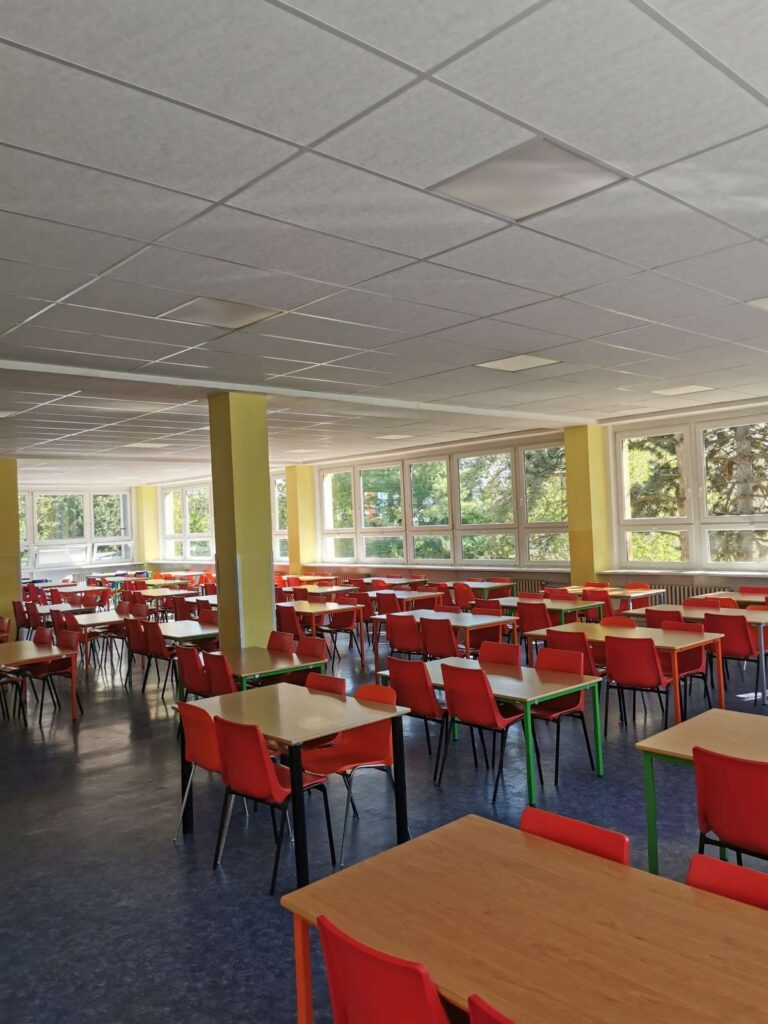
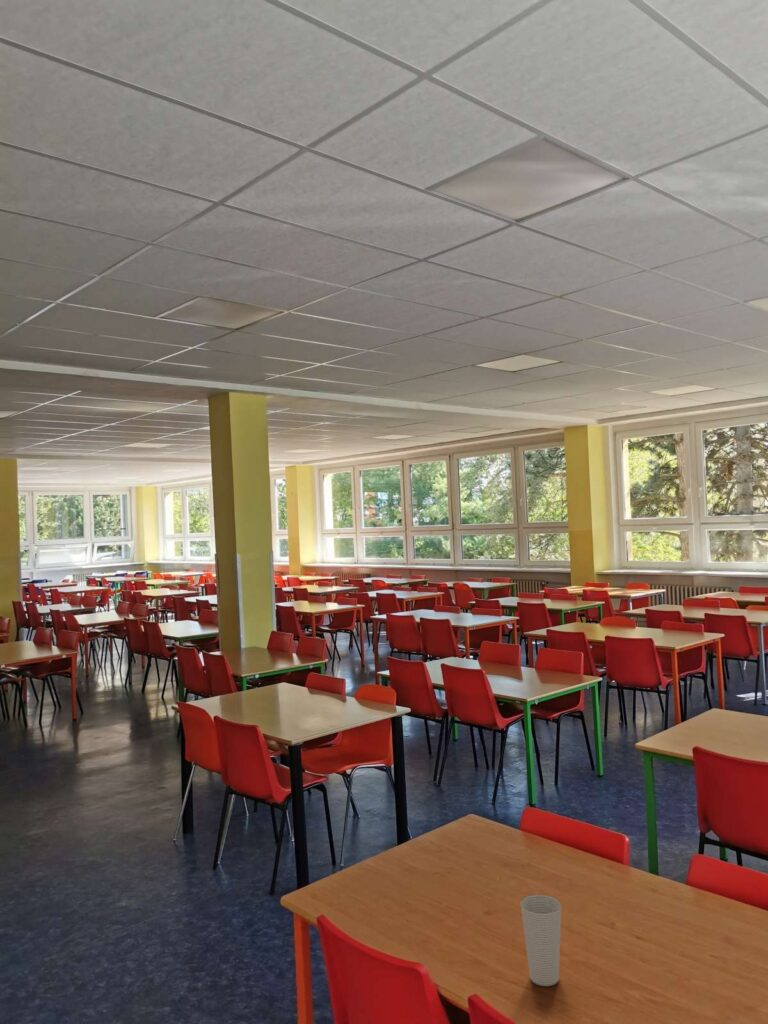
+ cup [520,893,562,987]
